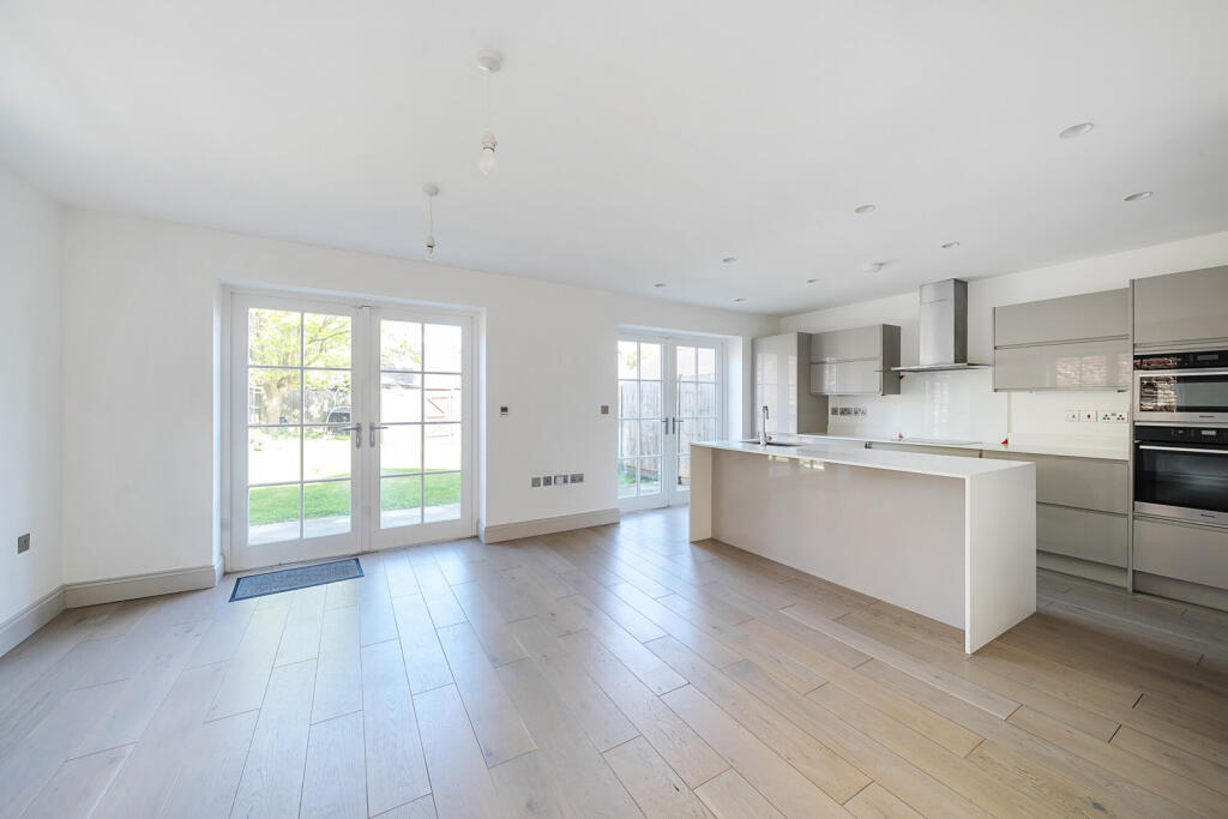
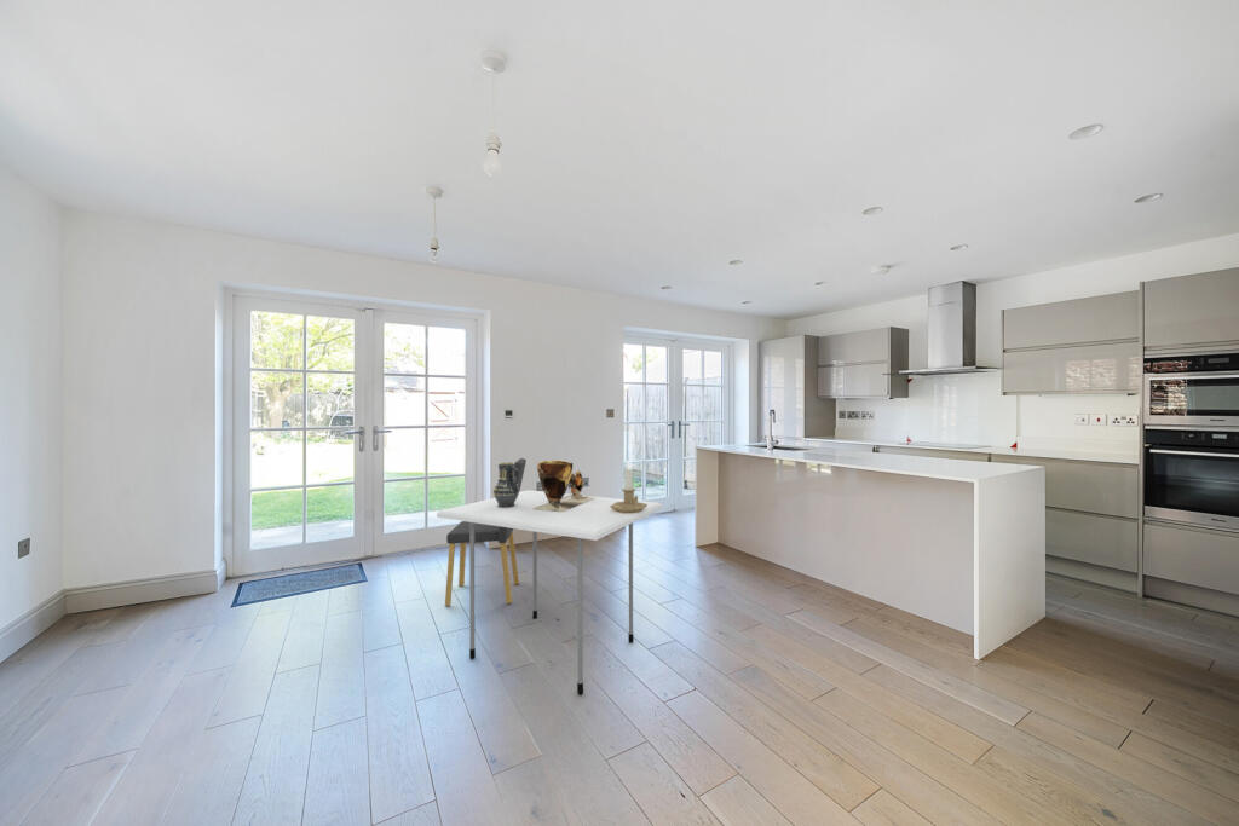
+ dining chair [444,457,528,607]
+ dining table [436,489,664,695]
+ vase [492,461,520,508]
+ clay pot [534,460,597,512]
+ candlestick [610,460,647,513]
